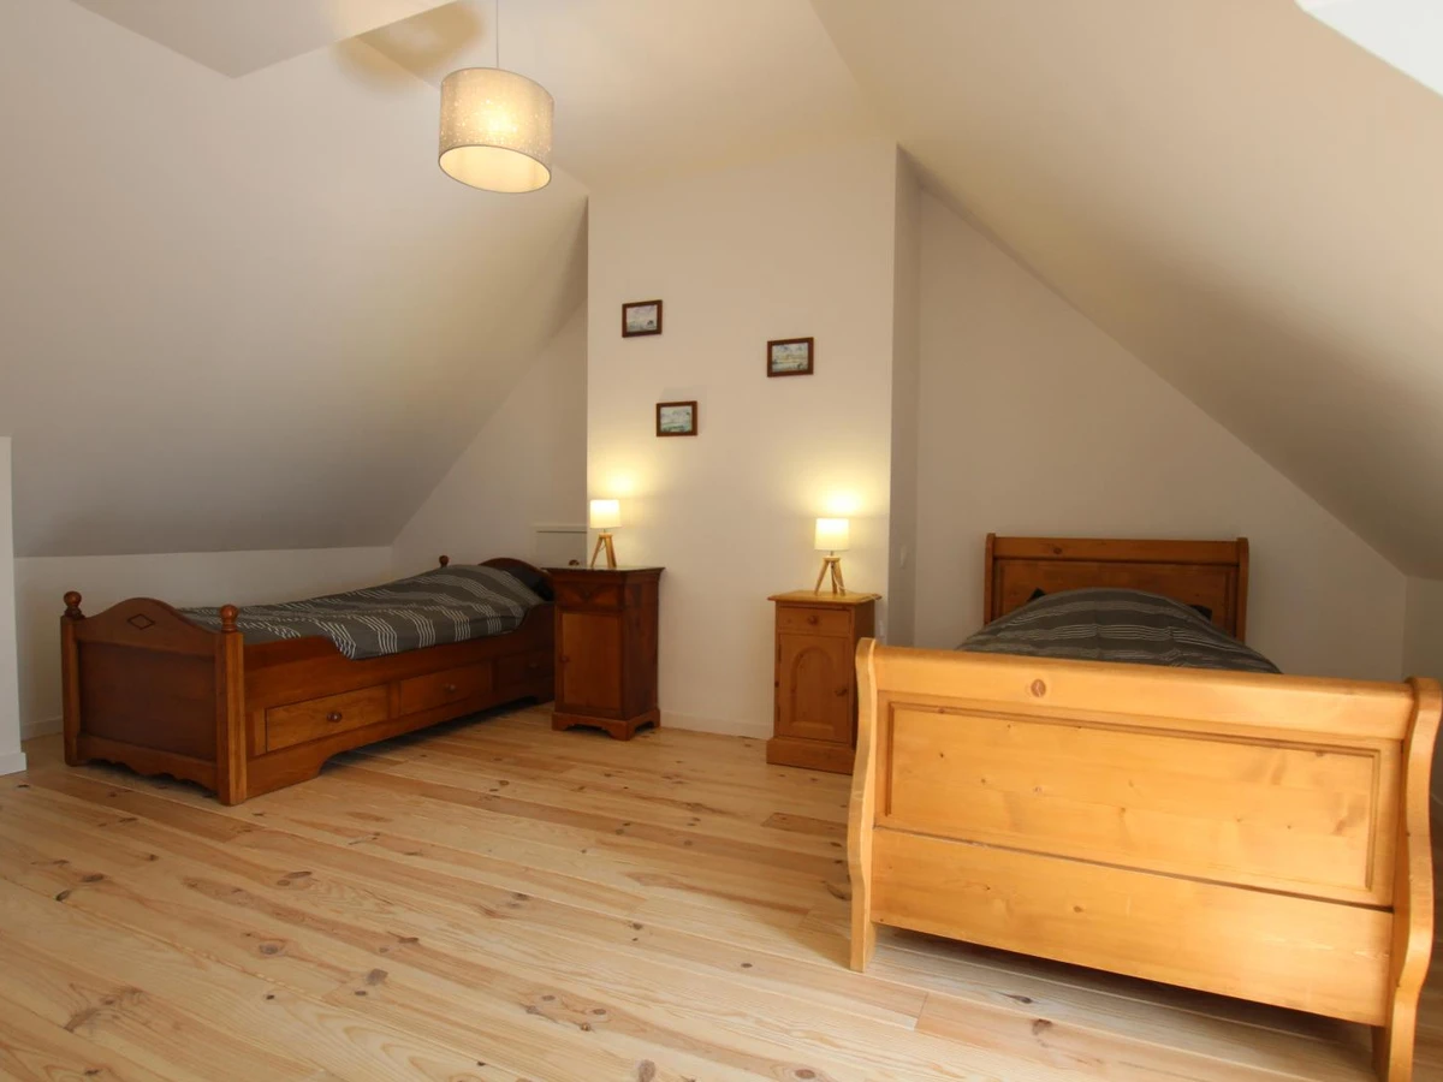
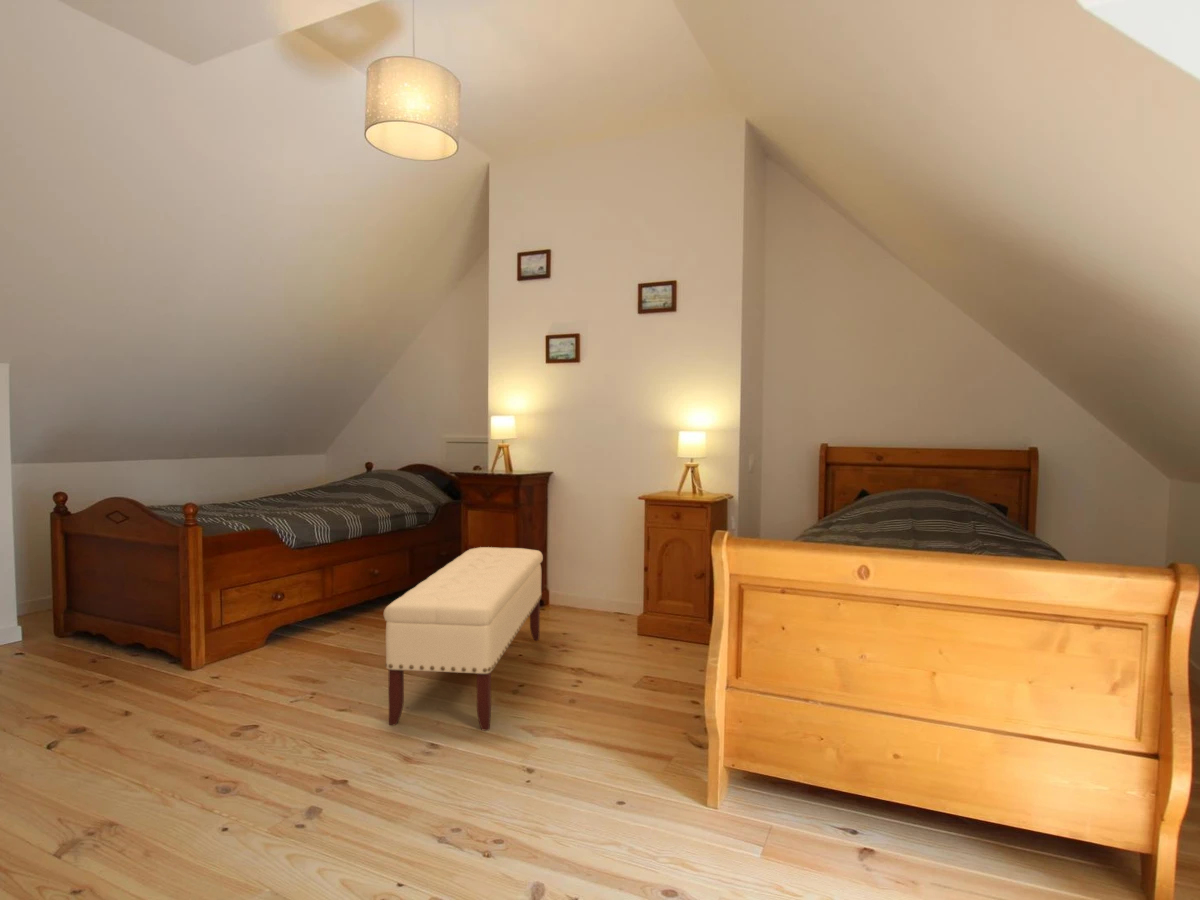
+ bench [383,546,544,732]
